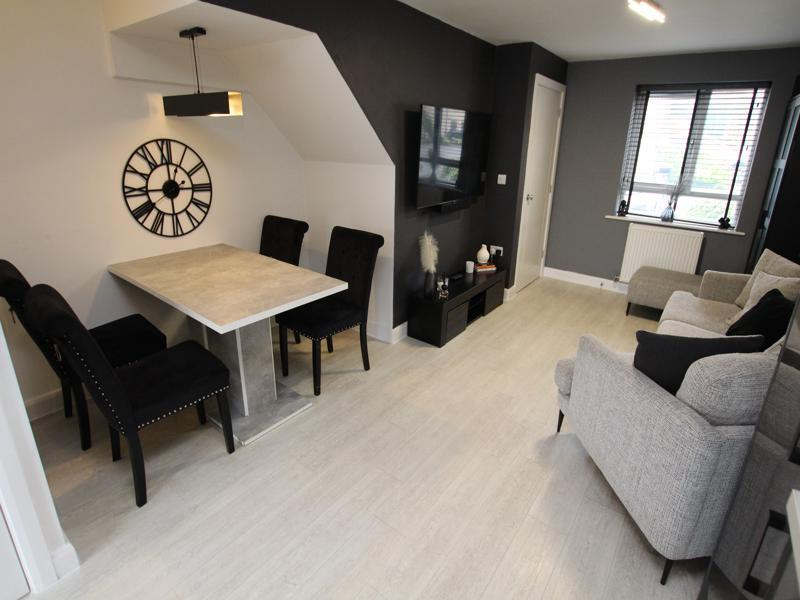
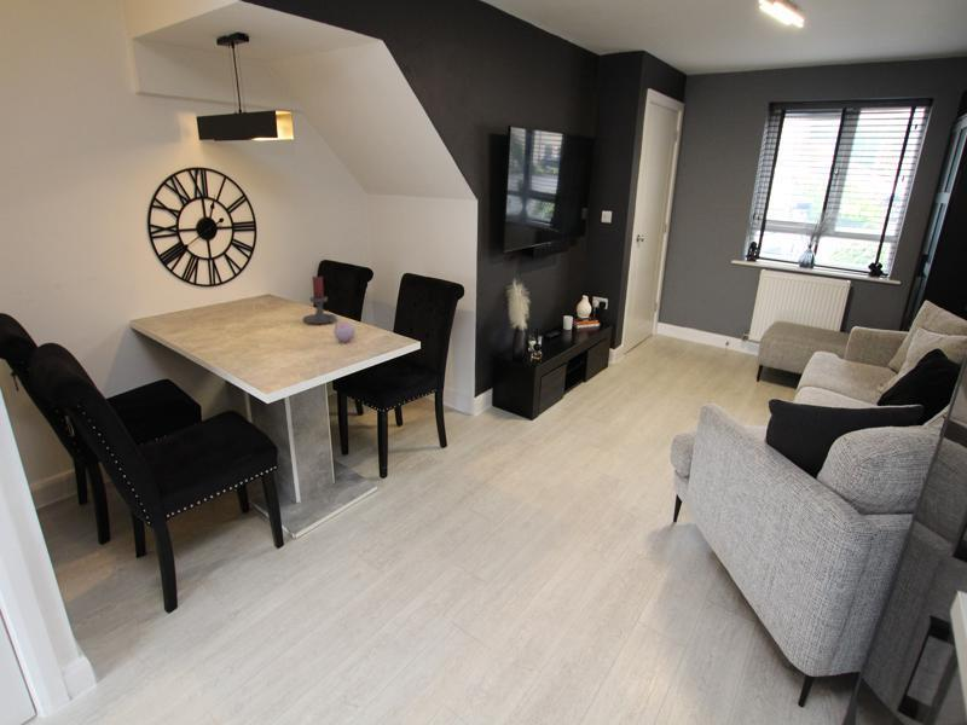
+ decorative ball [332,320,357,343]
+ candle holder [302,276,338,325]
